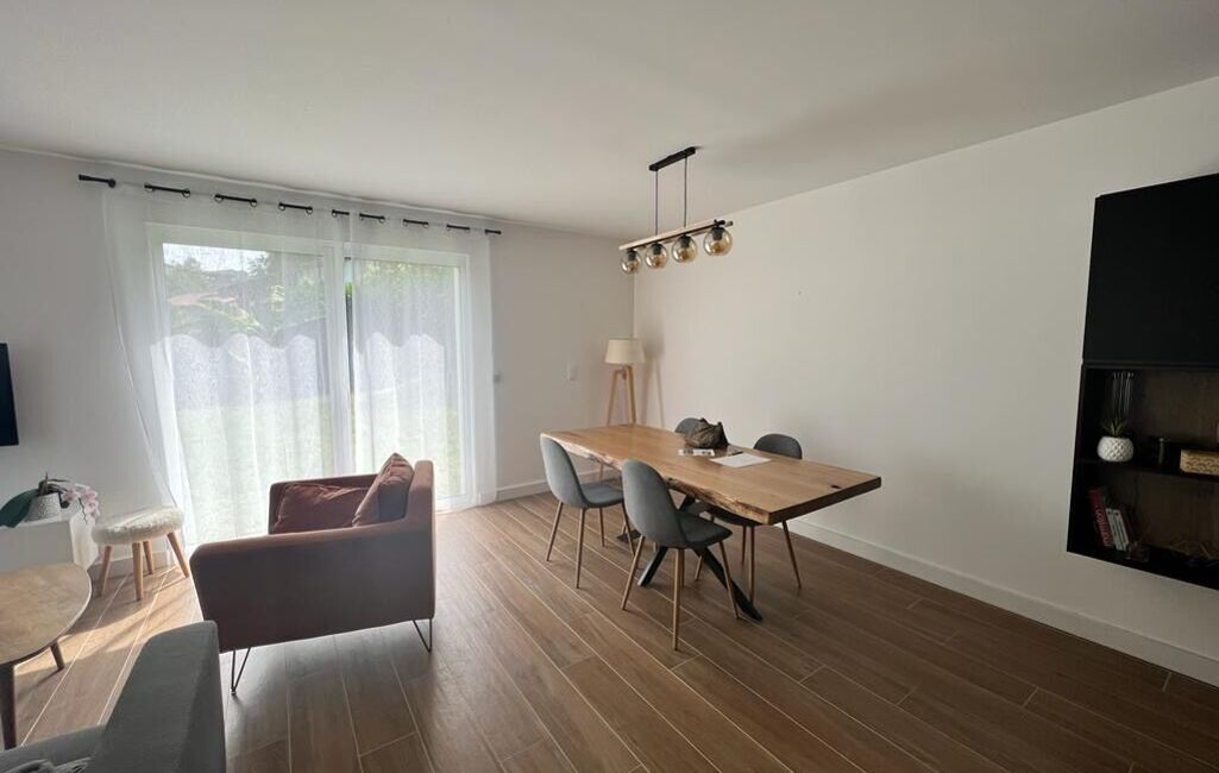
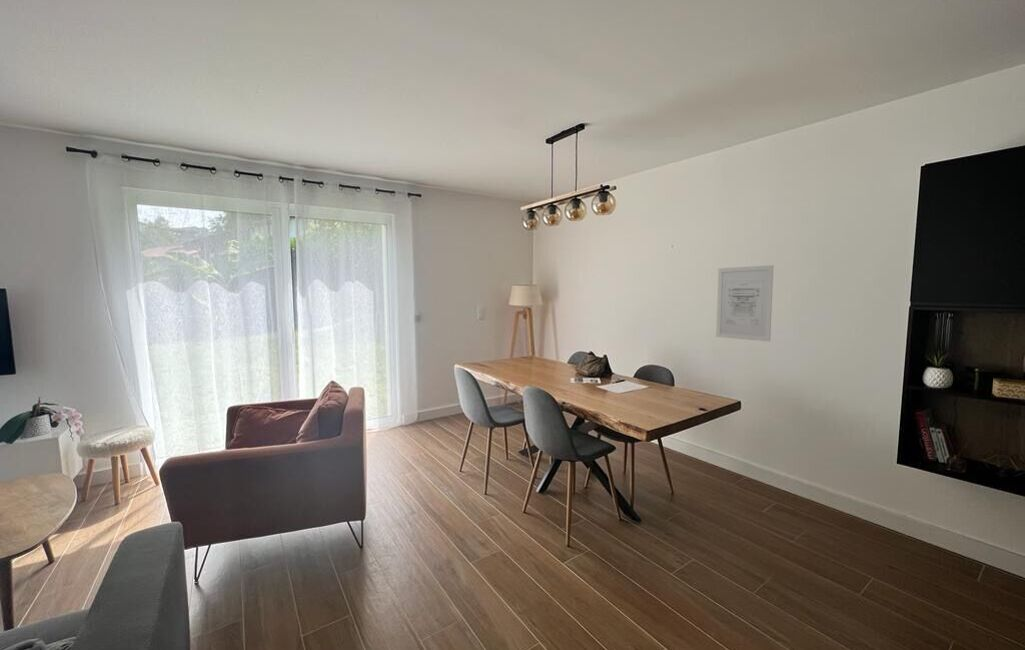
+ wall art [715,264,774,342]
